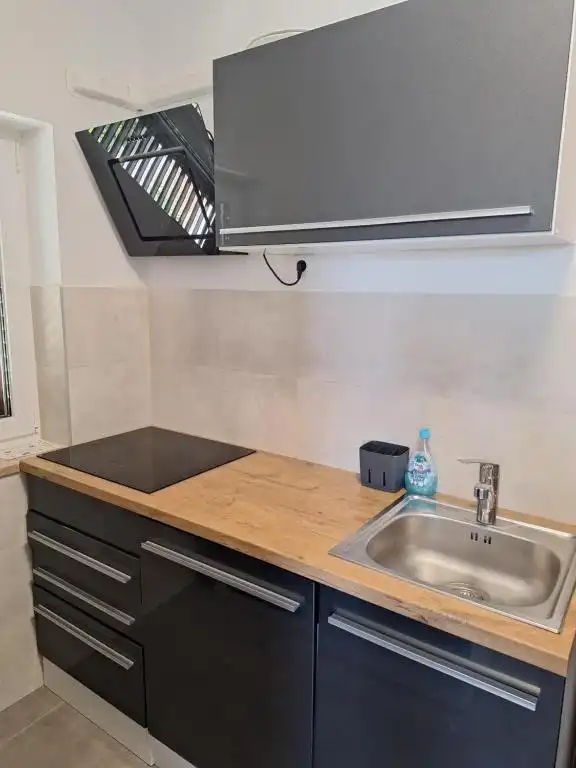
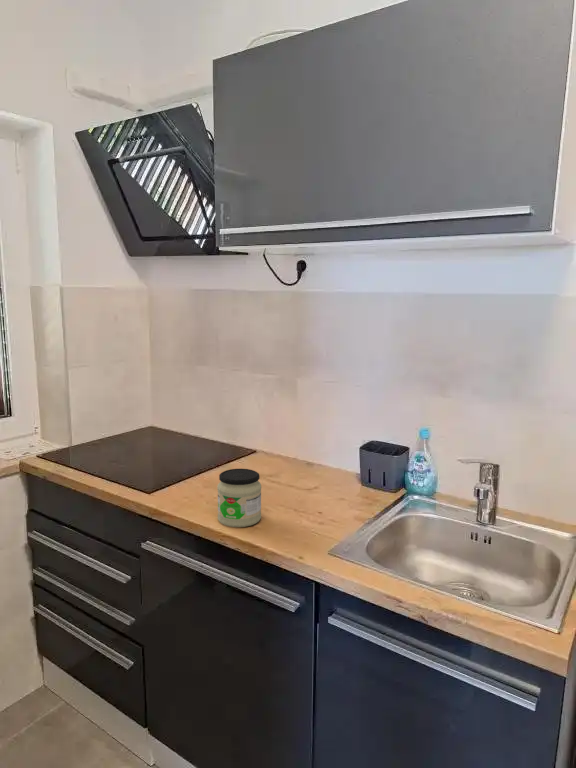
+ jar [216,468,262,528]
